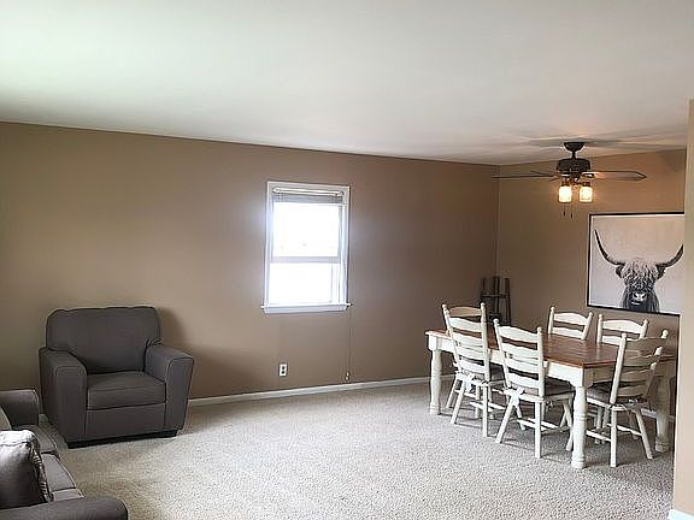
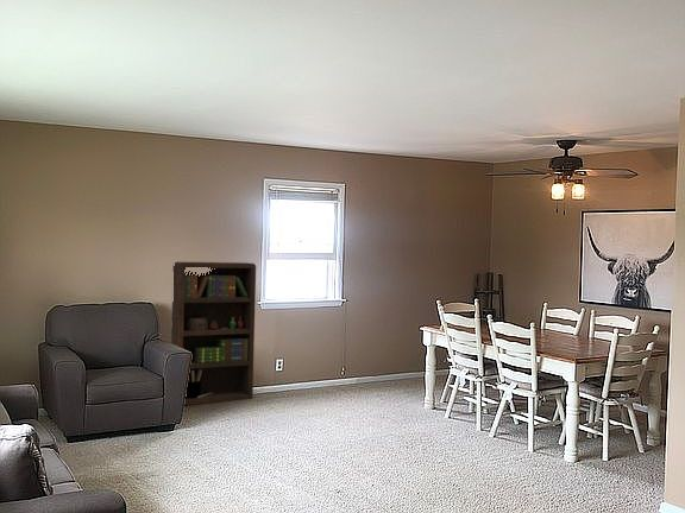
+ bookcase [170,261,257,406]
